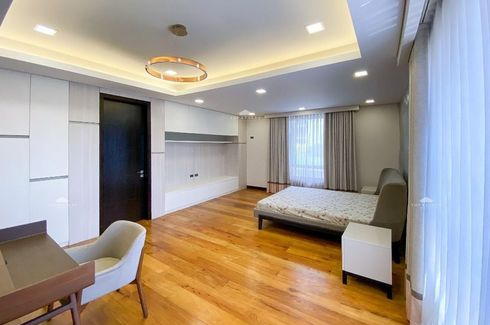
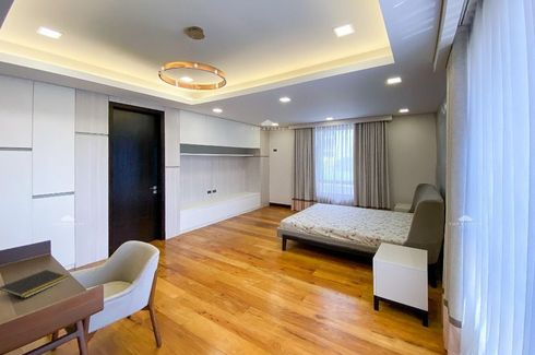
+ notepad [0,269,70,299]
